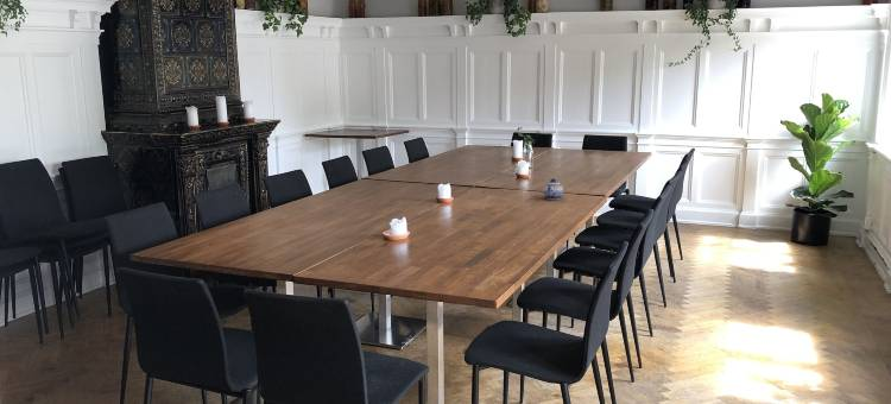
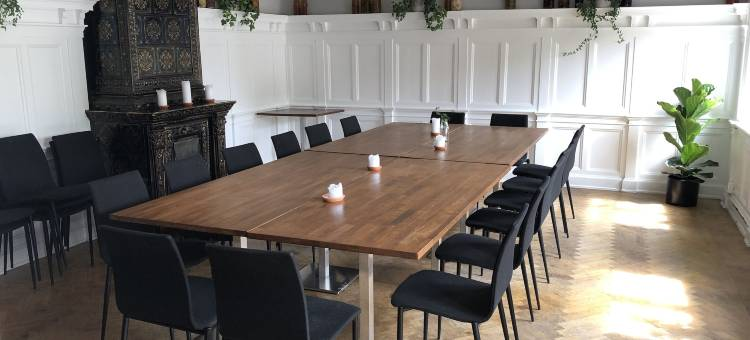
- teapot [542,177,564,201]
